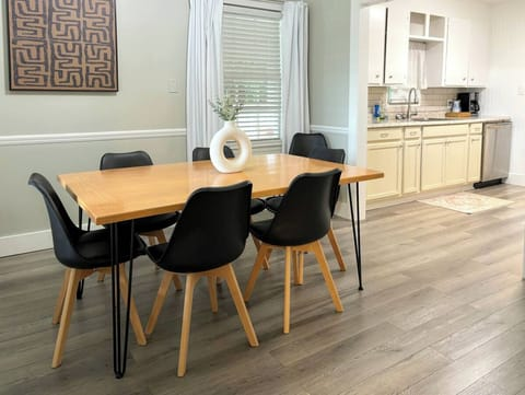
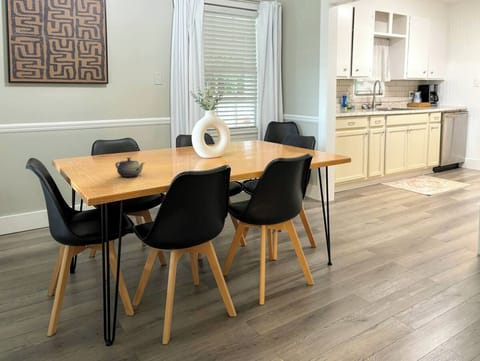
+ teapot [114,157,145,178]
